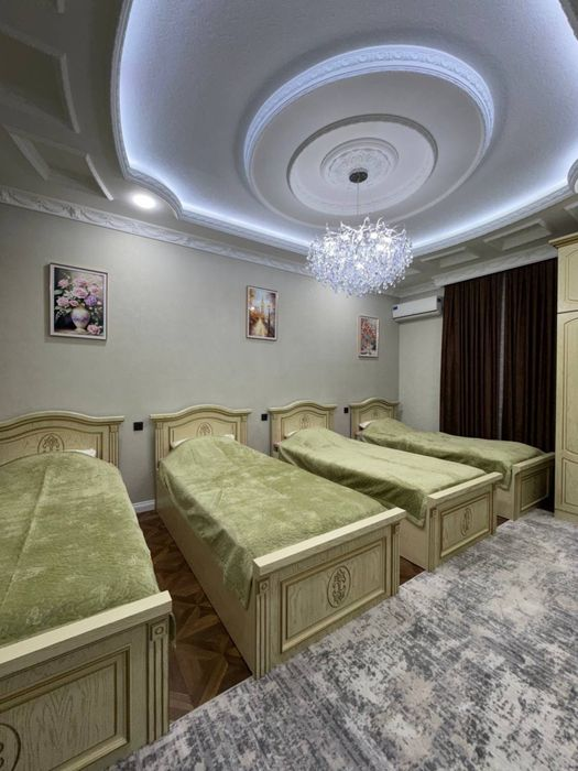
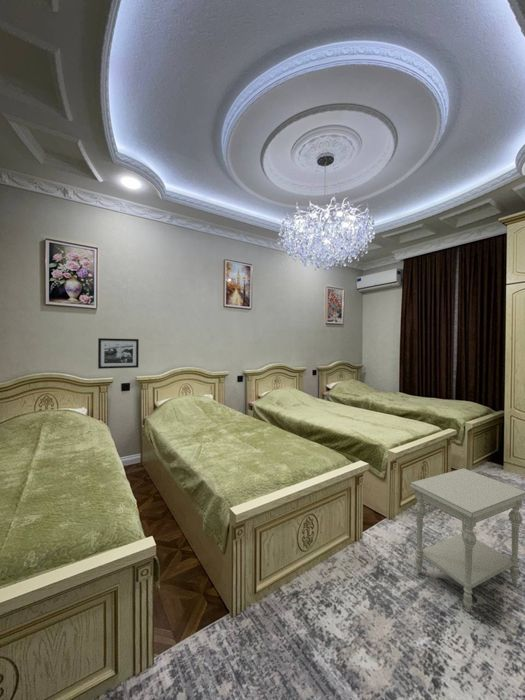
+ side table [409,467,525,613]
+ picture frame [97,337,140,370]
